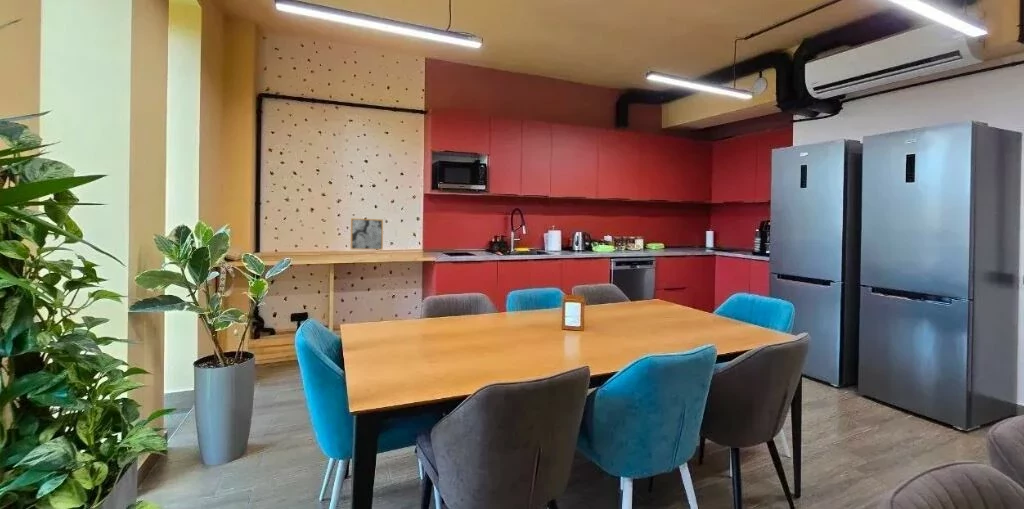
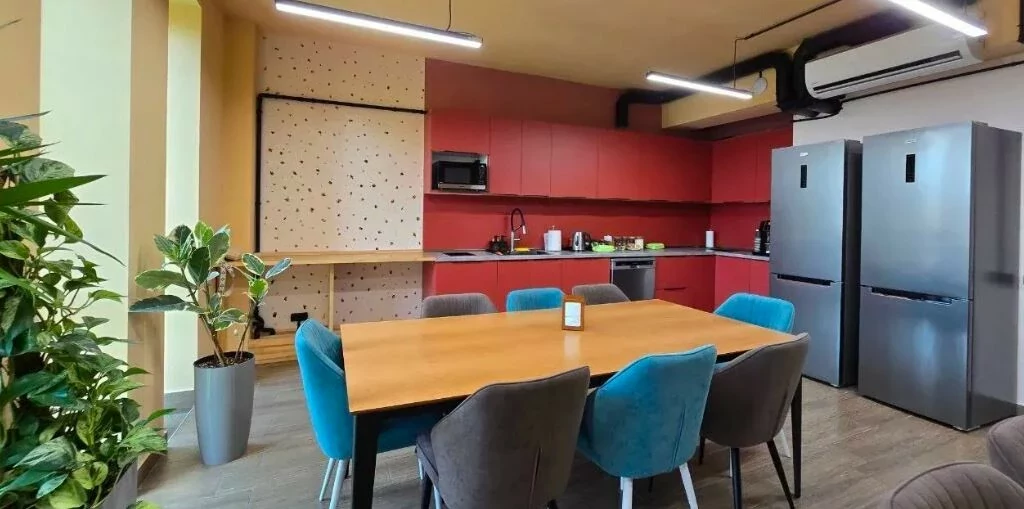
- wall art [350,217,384,251]
